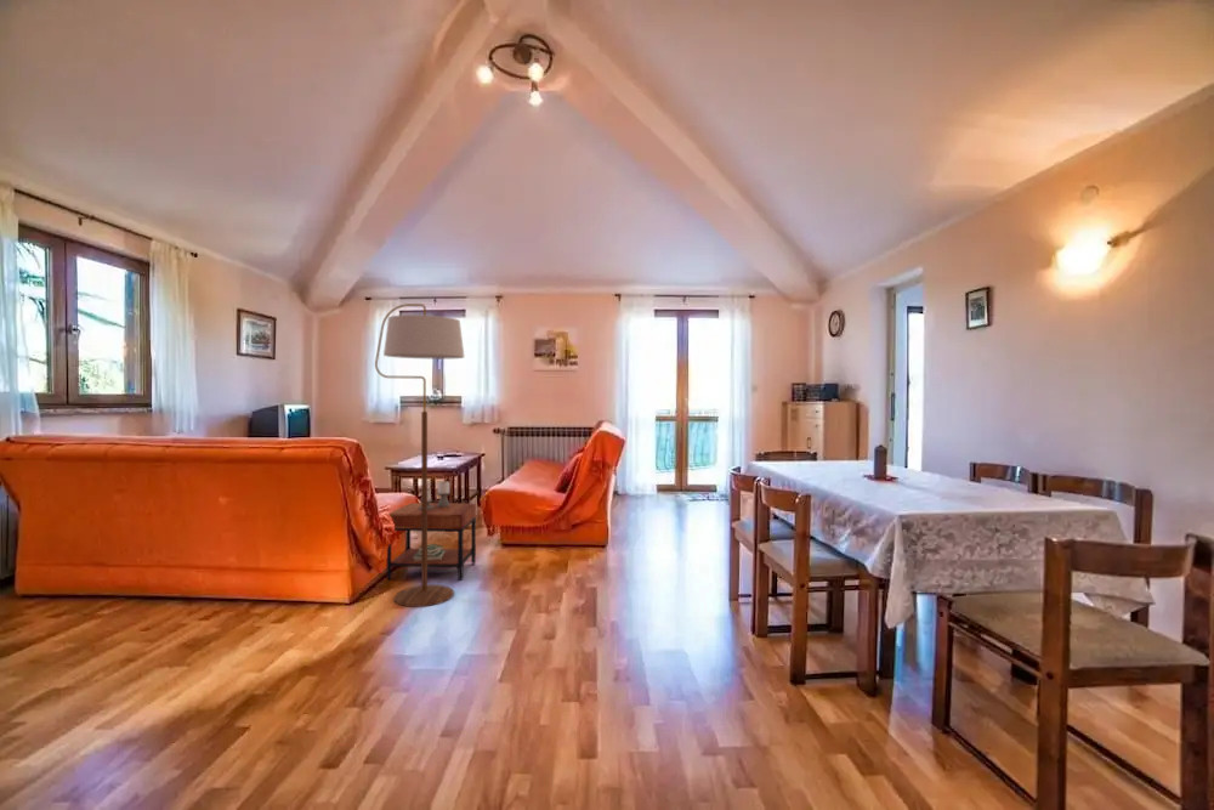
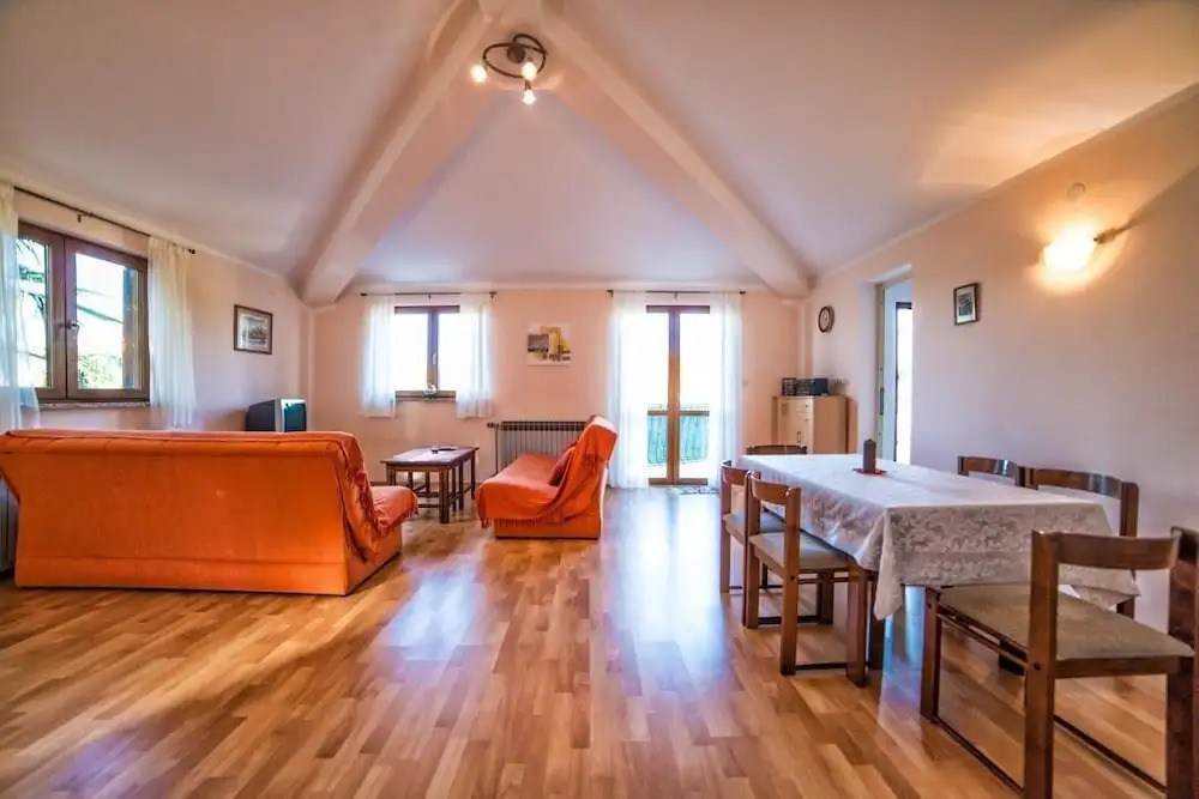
- floor lamp [374,302,465,608]
- side table [386,480,477,582]
